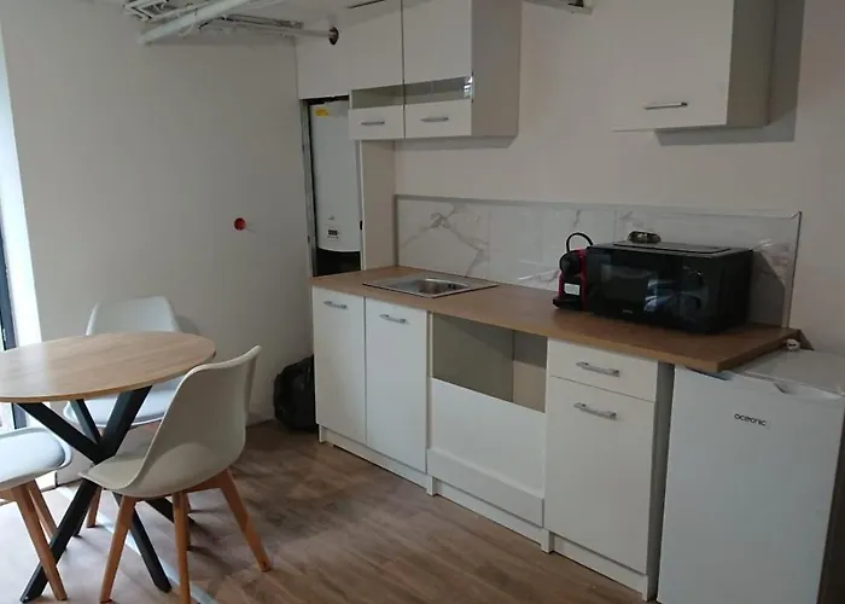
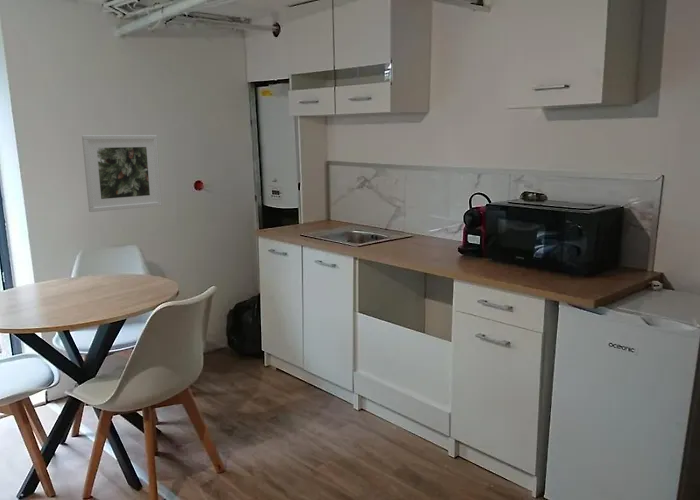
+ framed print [81,134,163,213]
